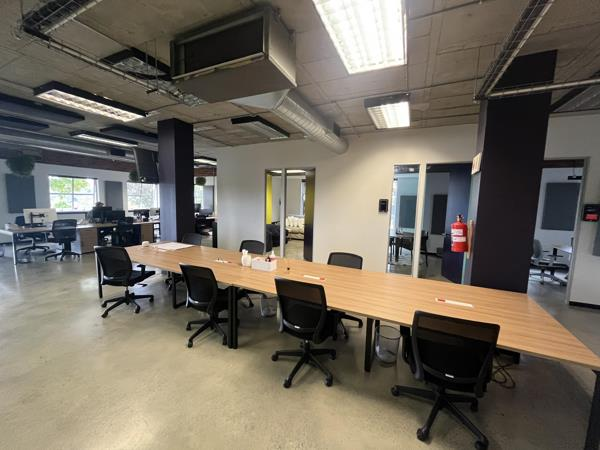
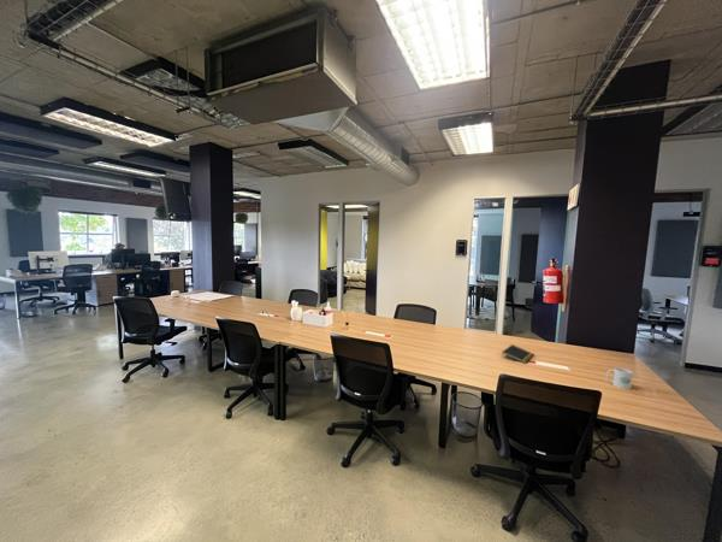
+ mug [605,366,634,390]
+ notepad [501,343,534,365]
